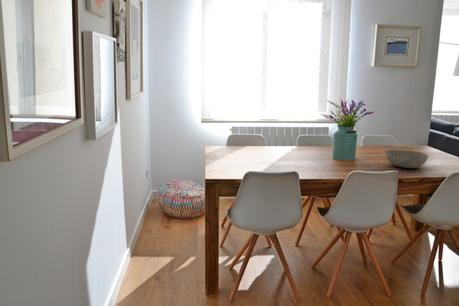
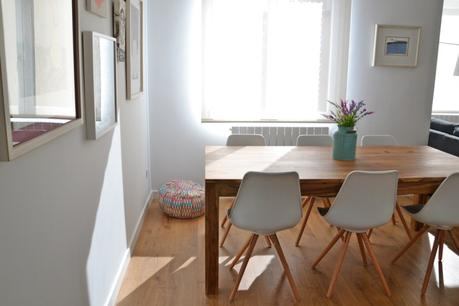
- bowl [385,149,430,169]
